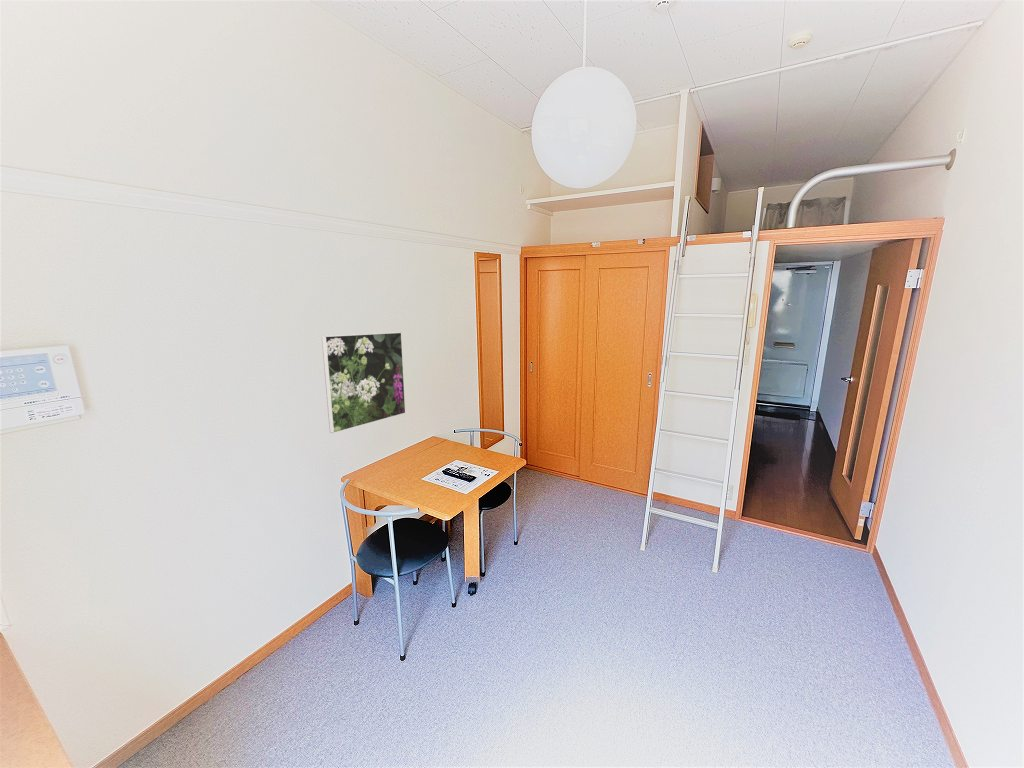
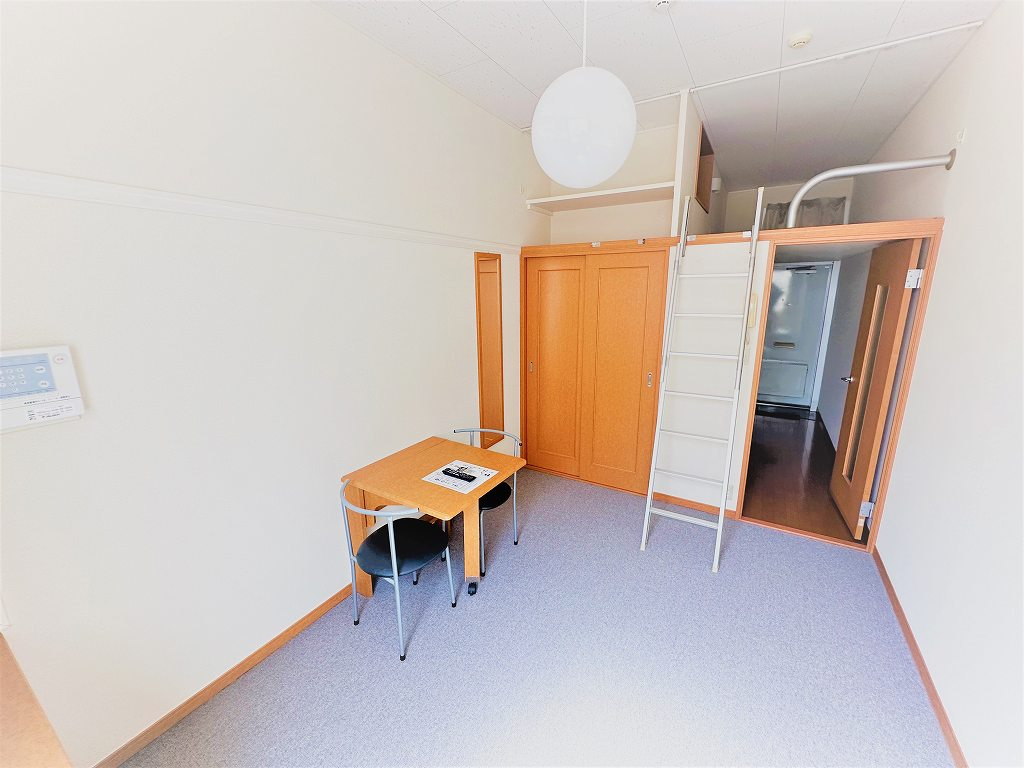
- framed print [321,331,407,434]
